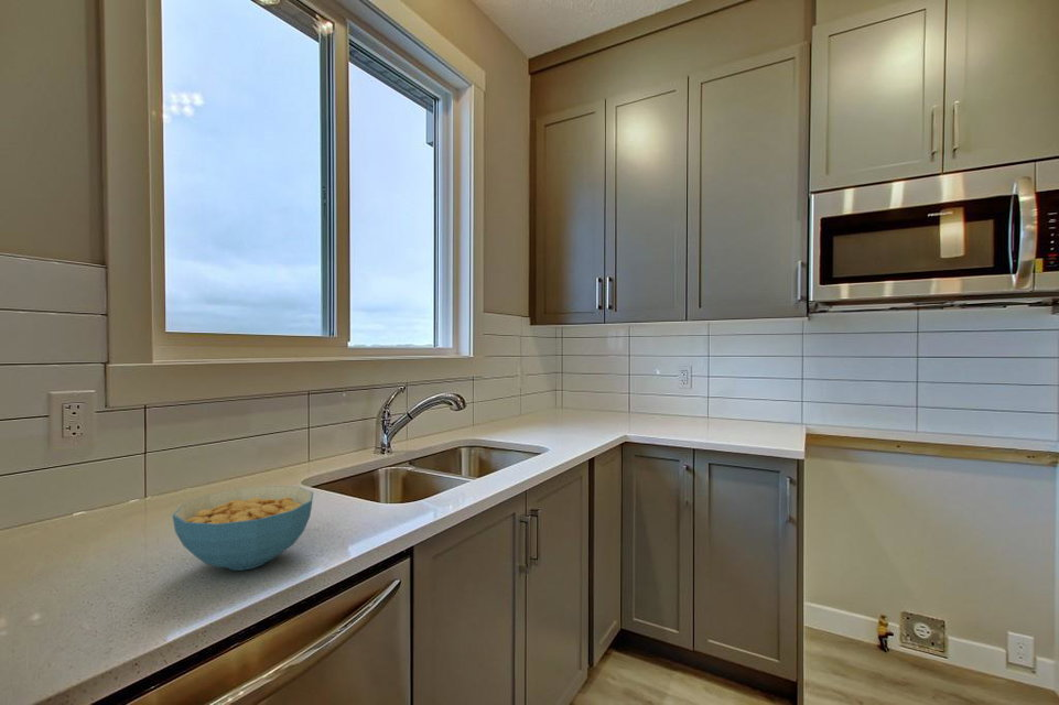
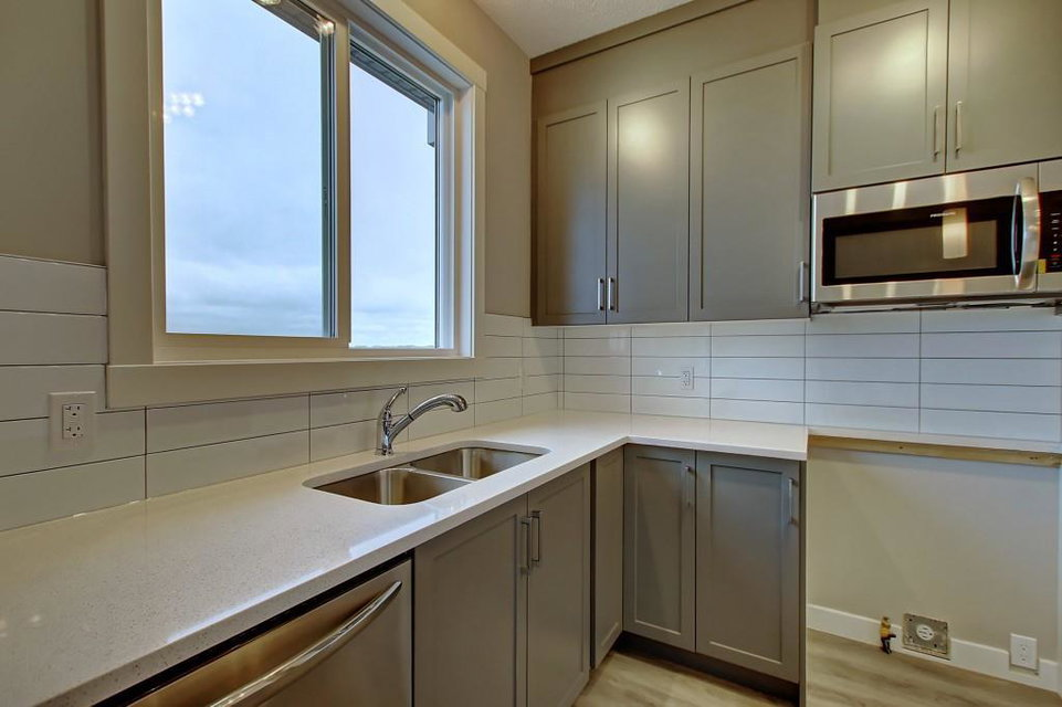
- cereal bowl [172,485,314,572]
